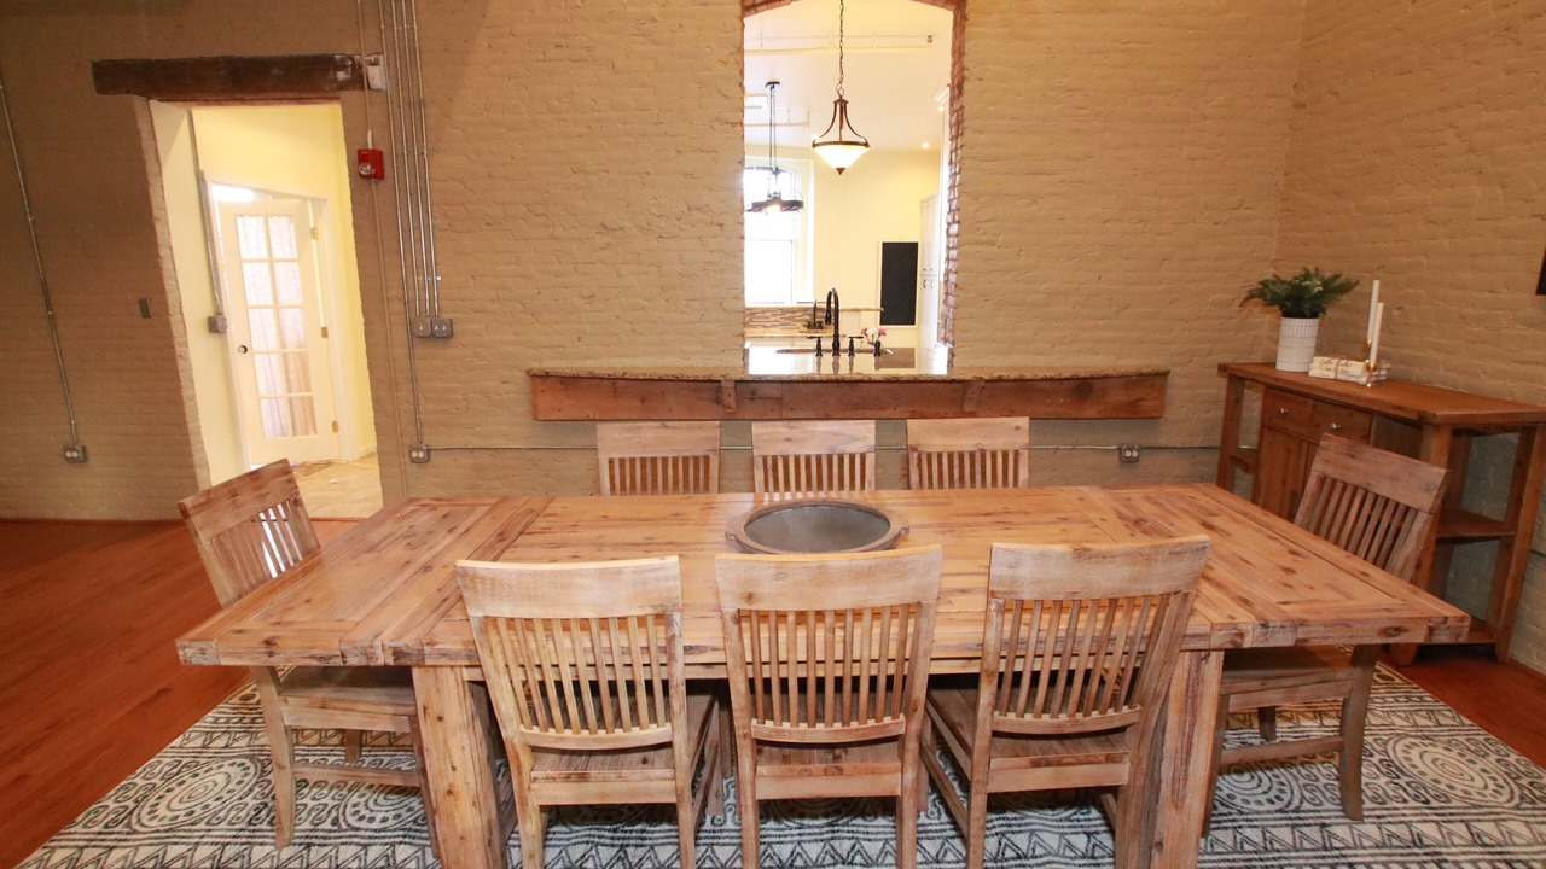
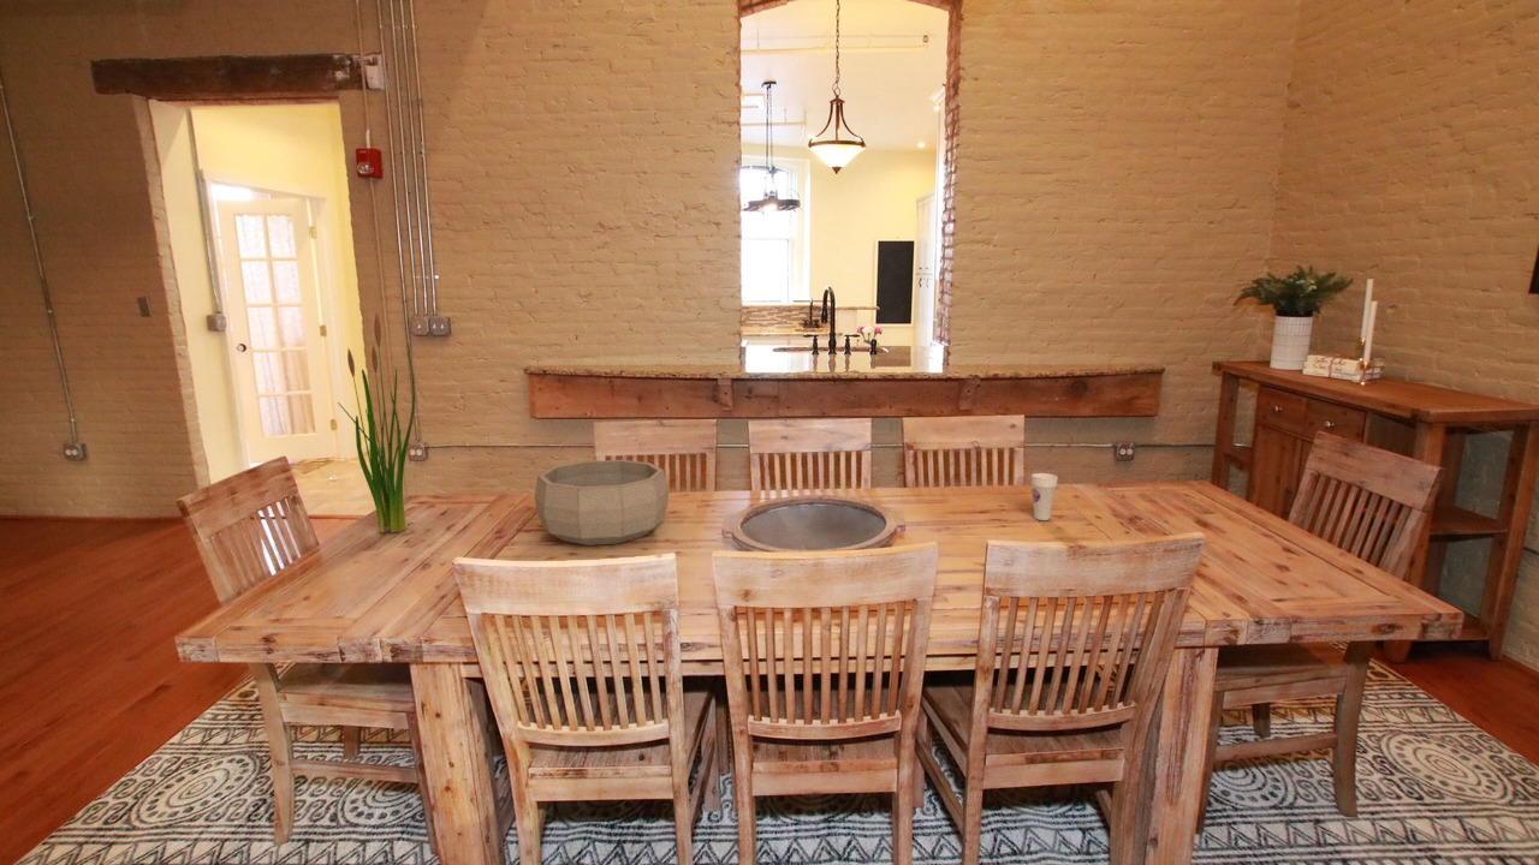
+ cup [1030,472,1059,521]
+ decorative bowl [534,459,670,547]
+ plant [337,314,416,533]
